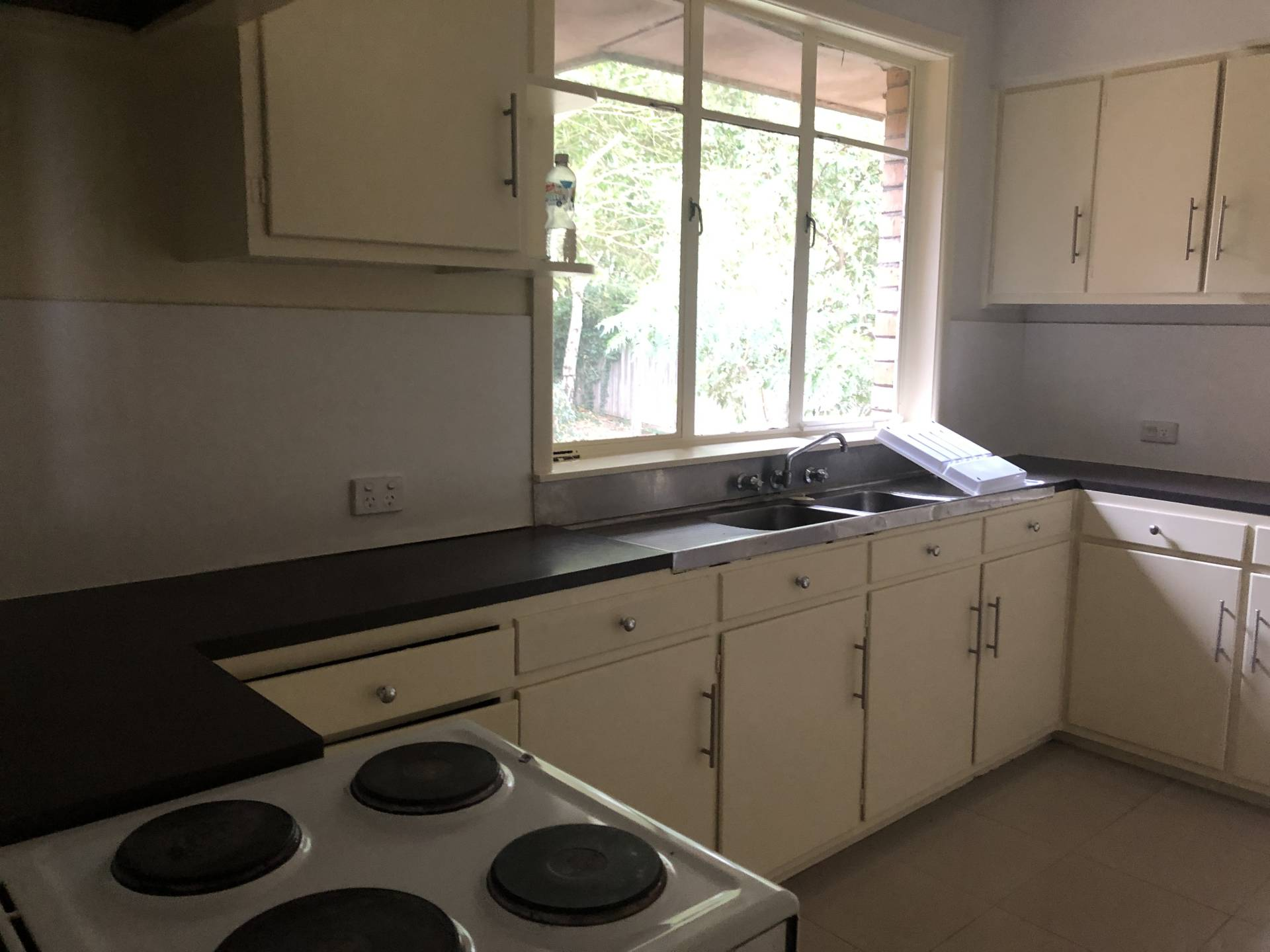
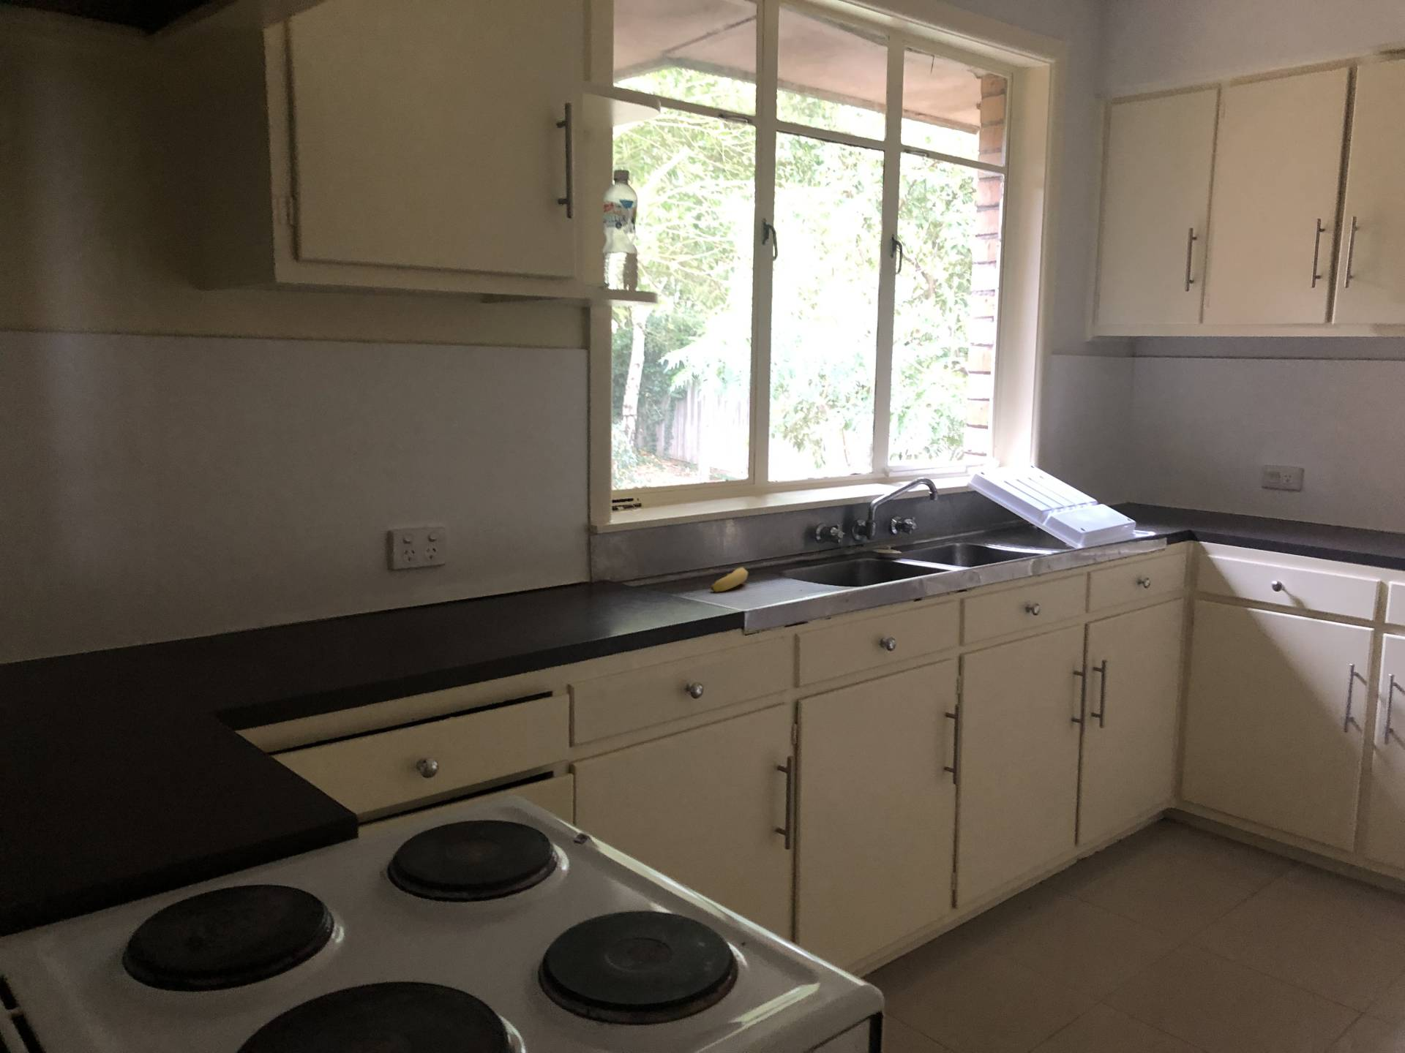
+ banana [710,566,749,593]
